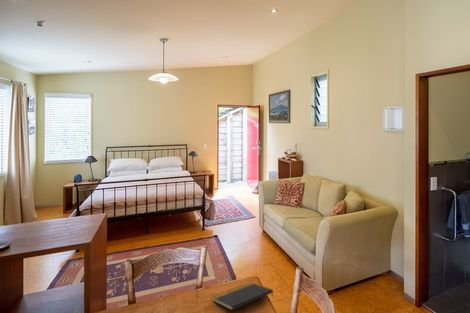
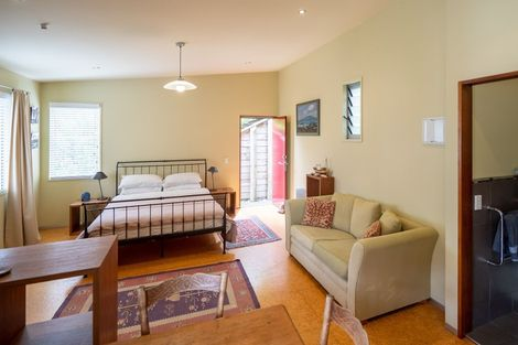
- notepad [211,282,275,311]
